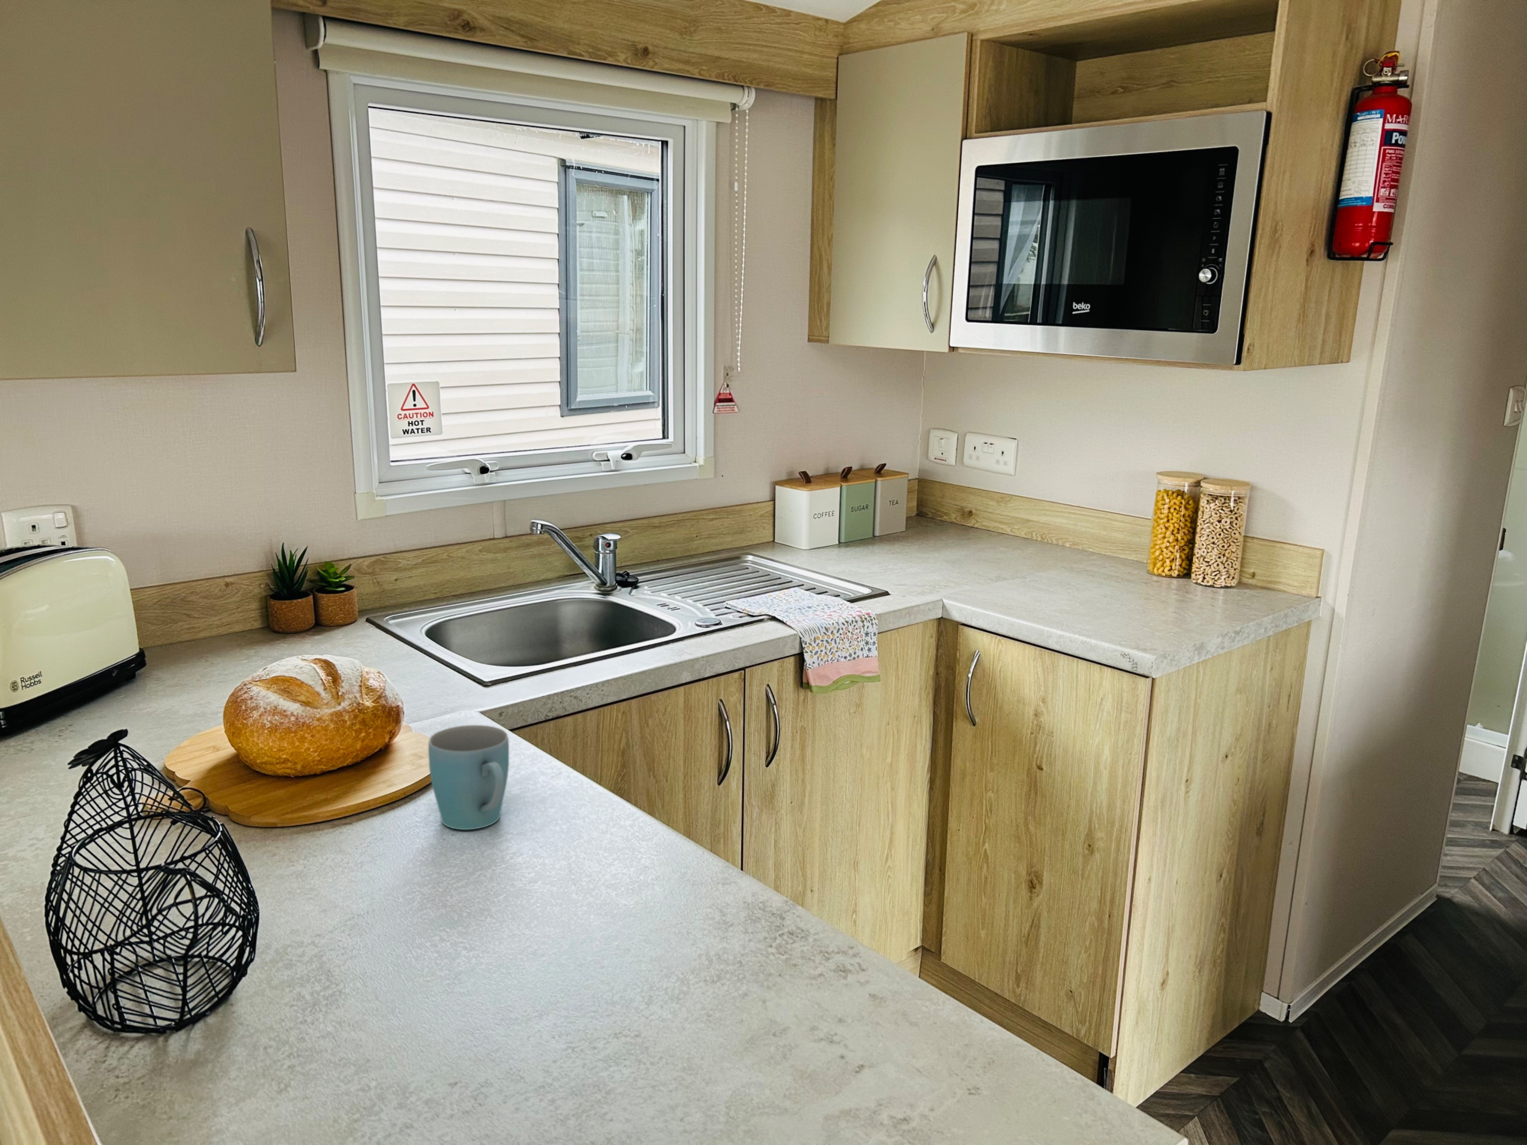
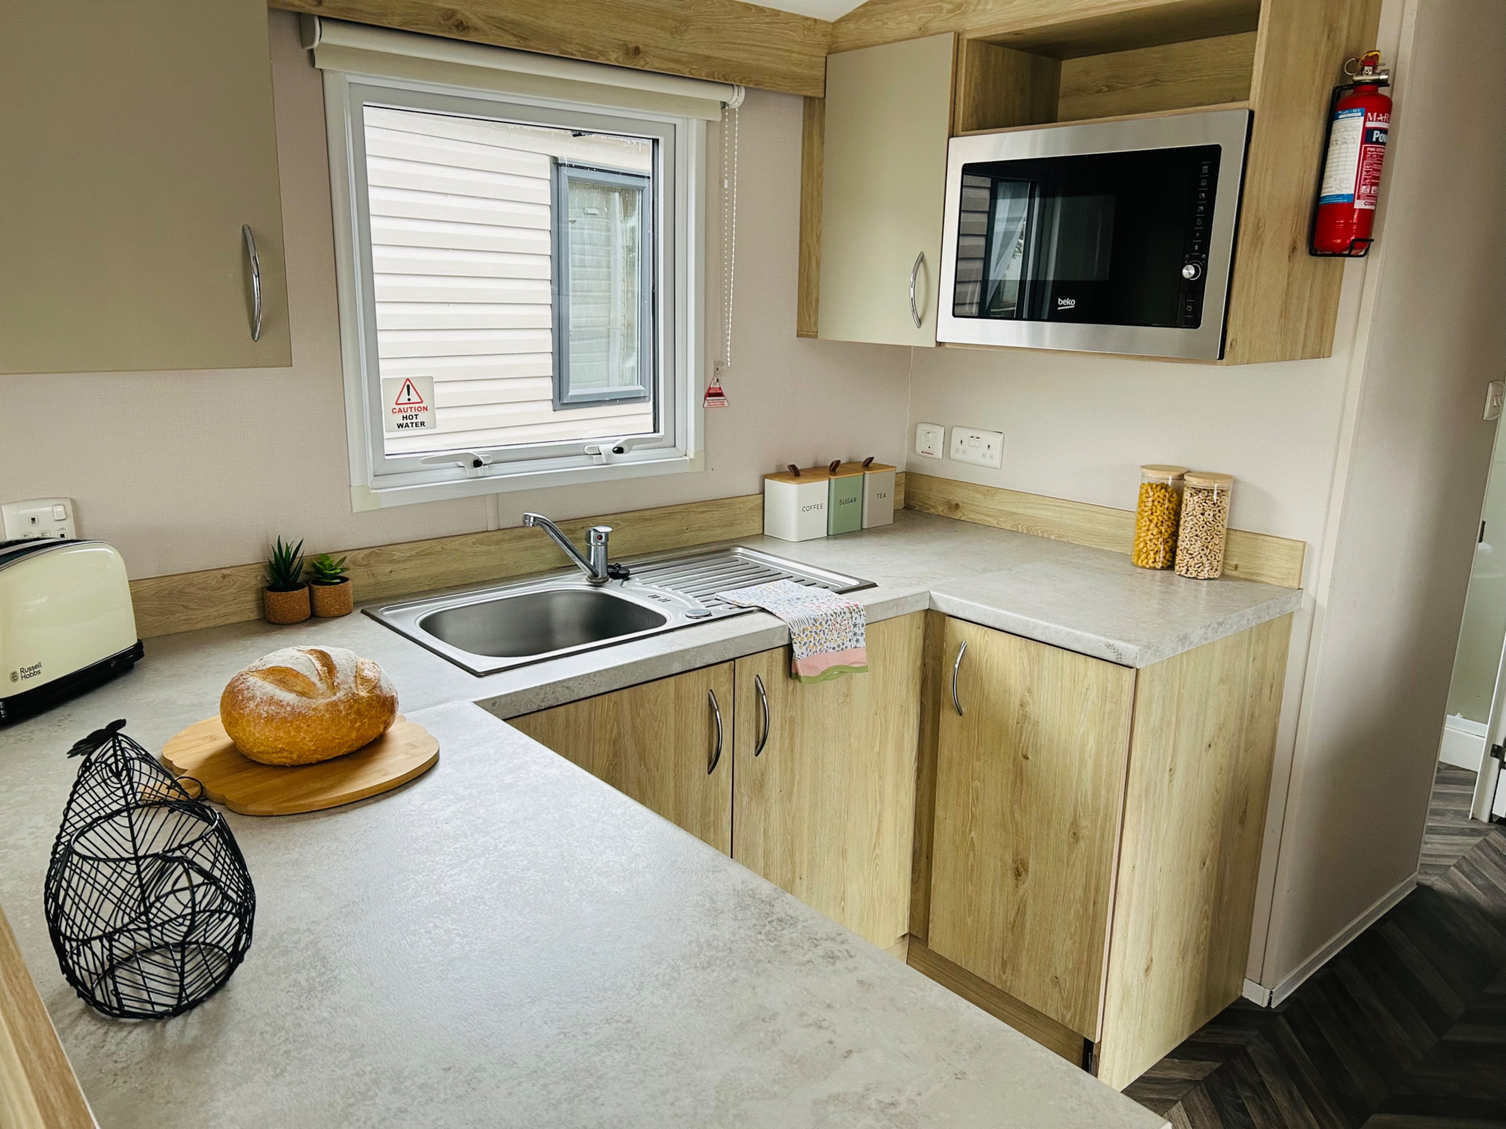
- mug [428,725,510,830]
